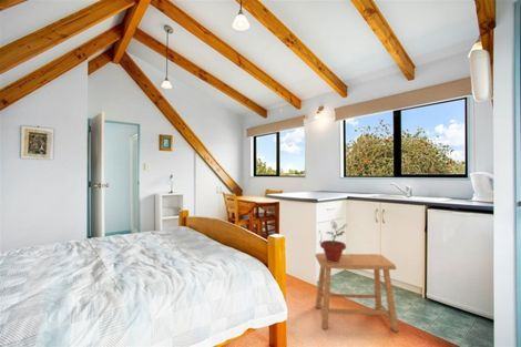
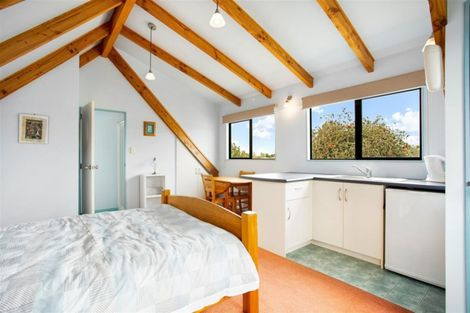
- potted plant [319,220,348,263]
- stool [315,252,400,333]
